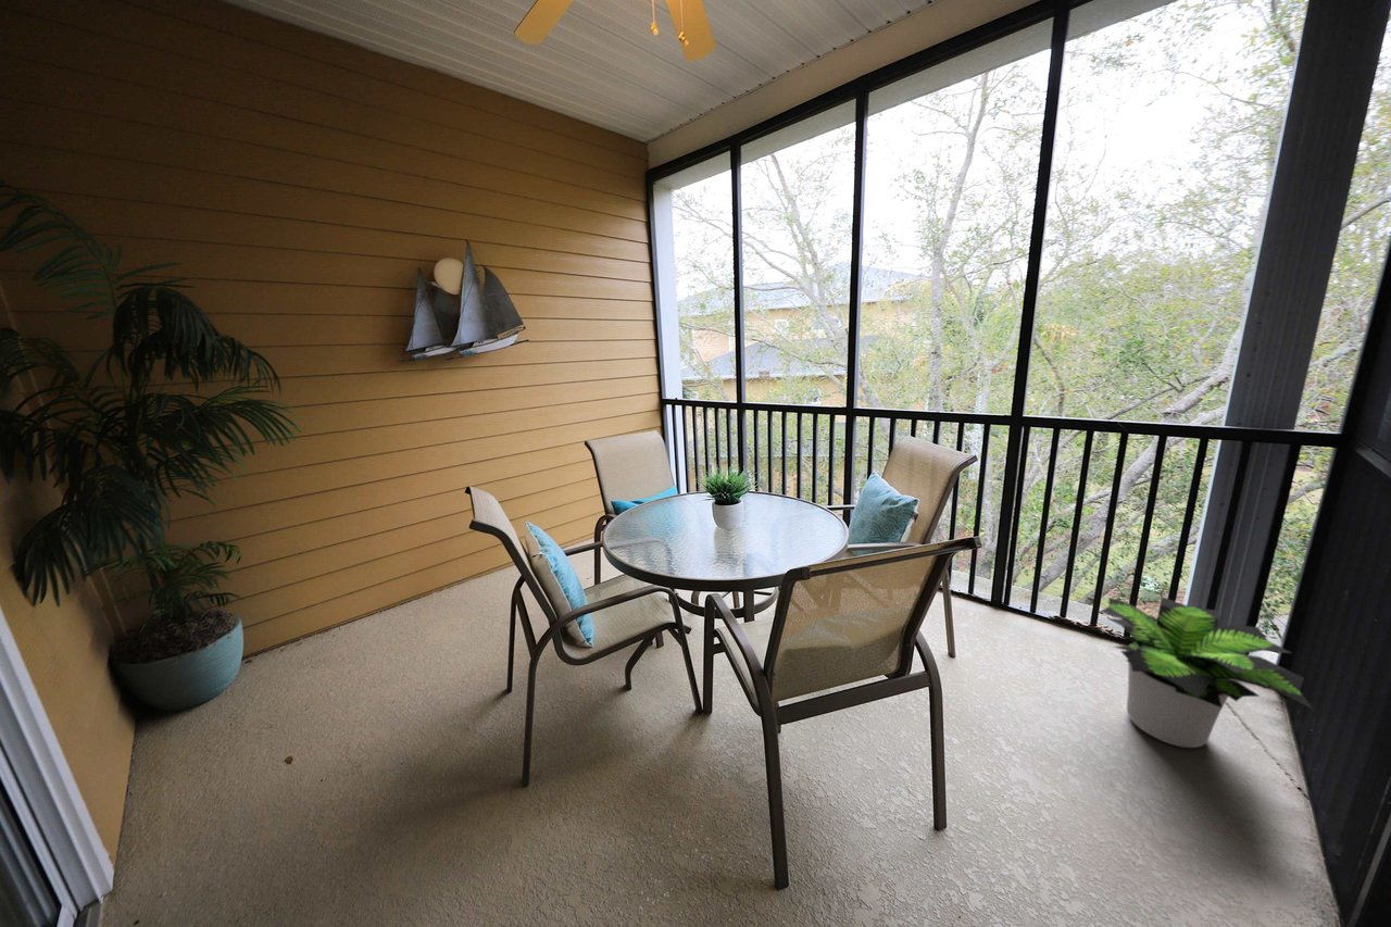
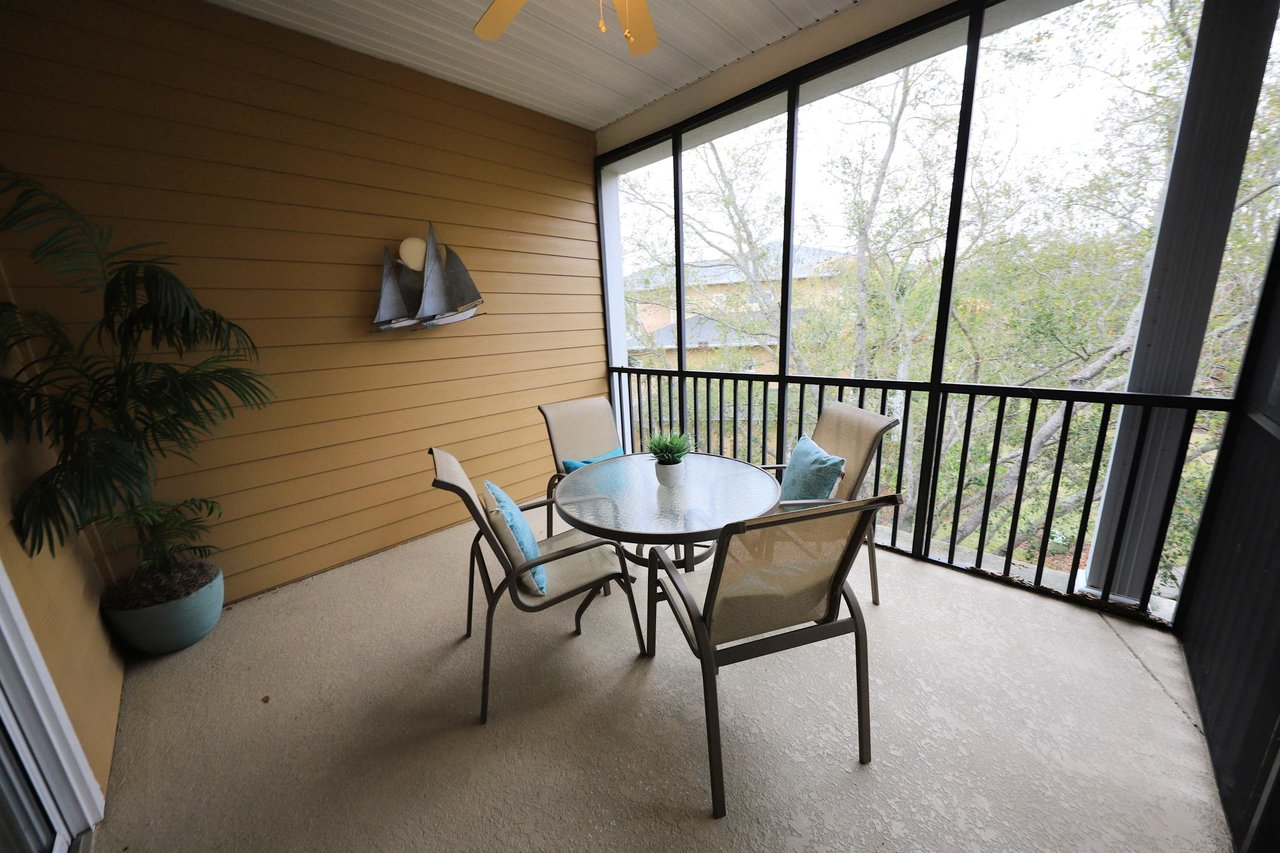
- potted plant [1098,596,1315,749]
